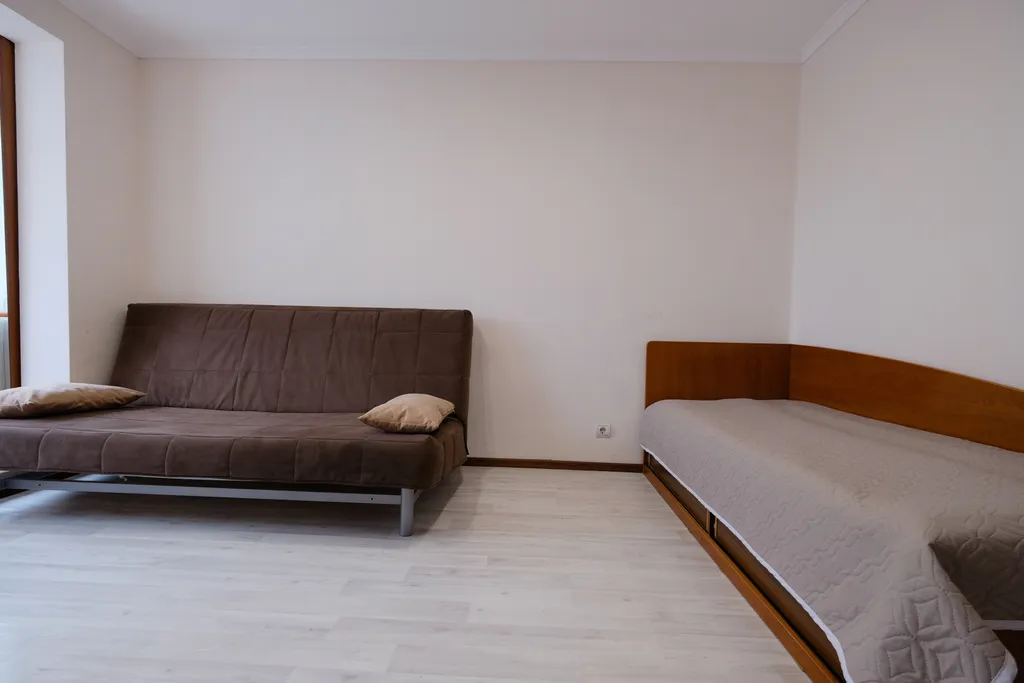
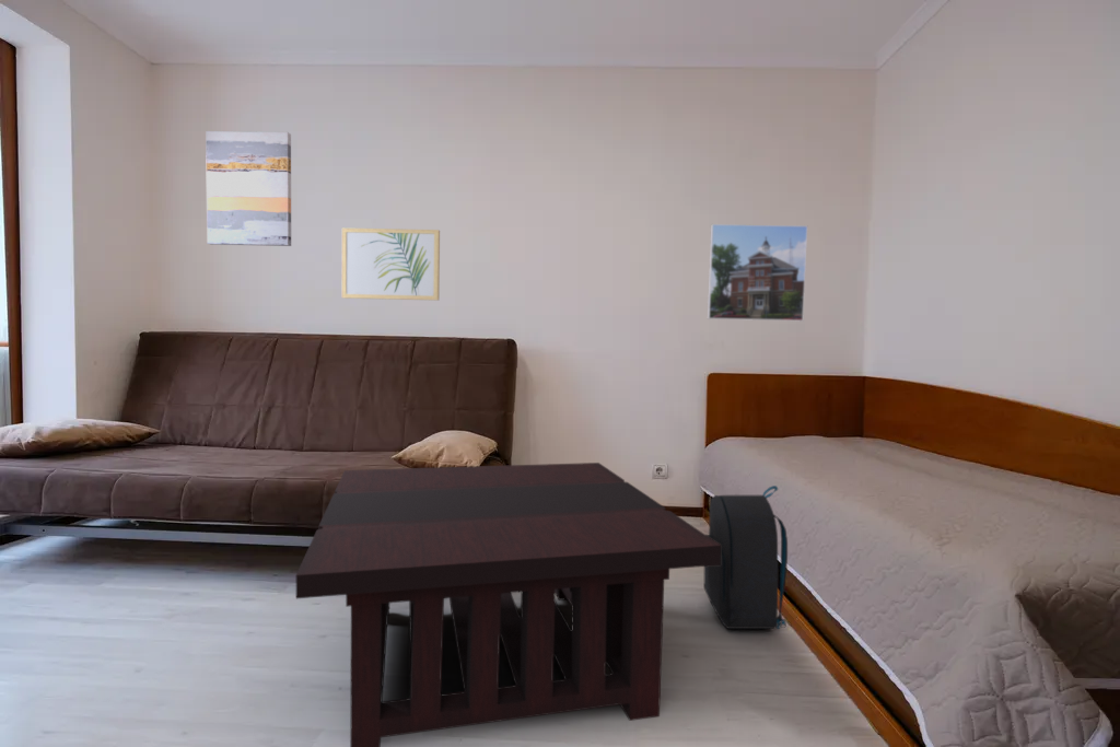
+ wall art [341,227,441,302]
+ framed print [707,223,808,323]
+ backpack [703,485,789,630]
+ coffee table [295,462,721,747]
+ wall art [205,130,292,247]
